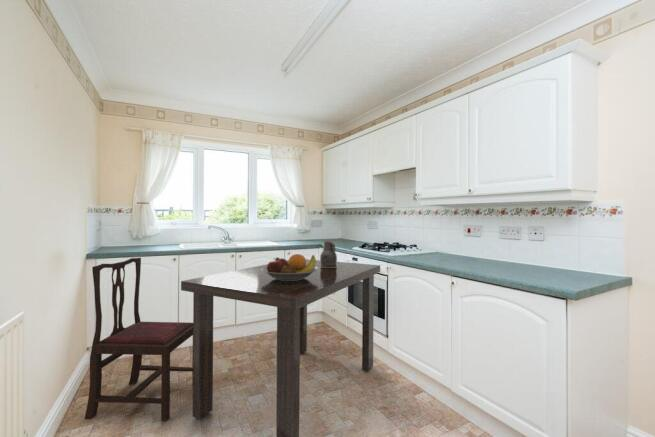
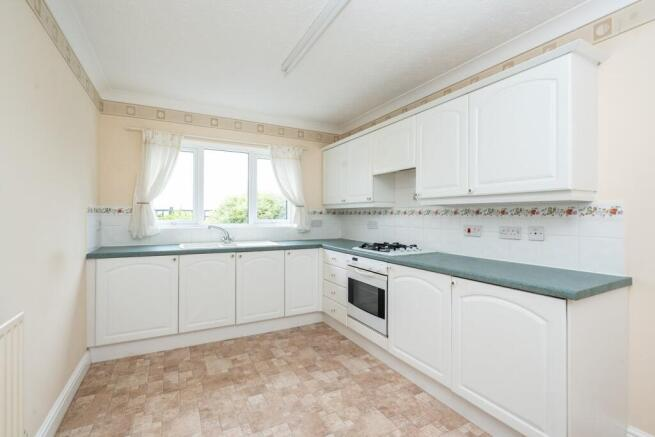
- pitcher [319,240,338,268]
- dining chair [83,257,193,422]
- fruit bowl [261,253,319,281]
- dining table [180,258,381,437]
